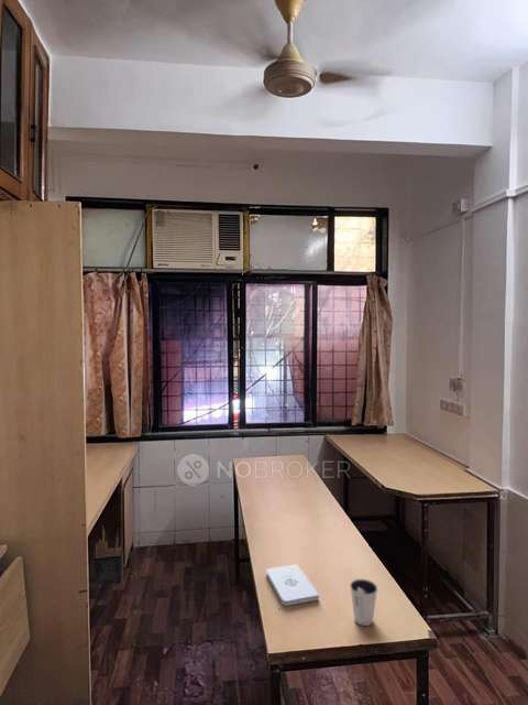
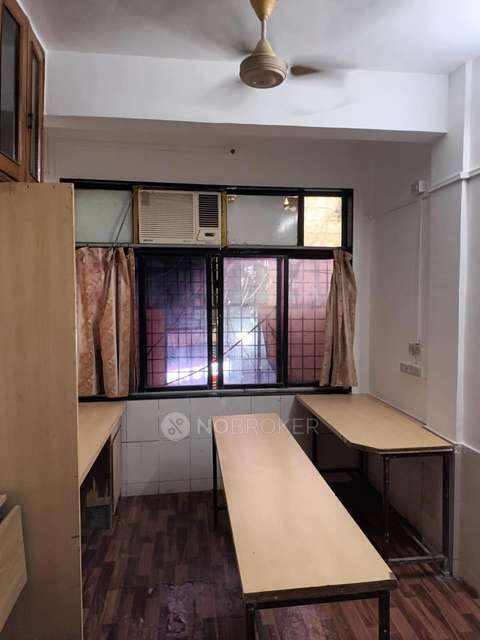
- notepad [265,563,320,607]
- dixie cup [349,578,378,627]
